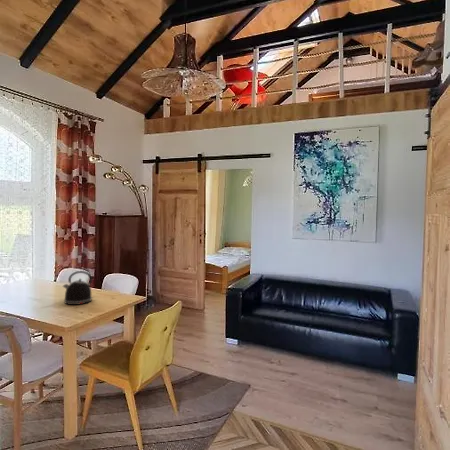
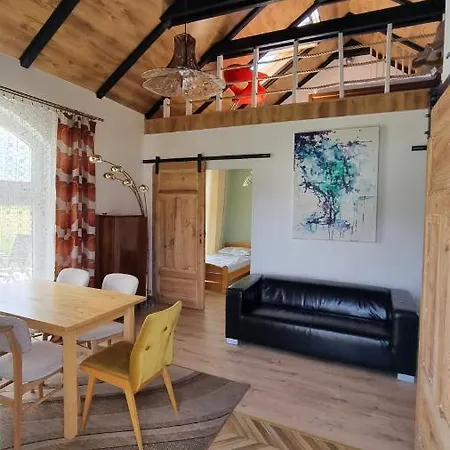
- kettle [62,270,95,306]
